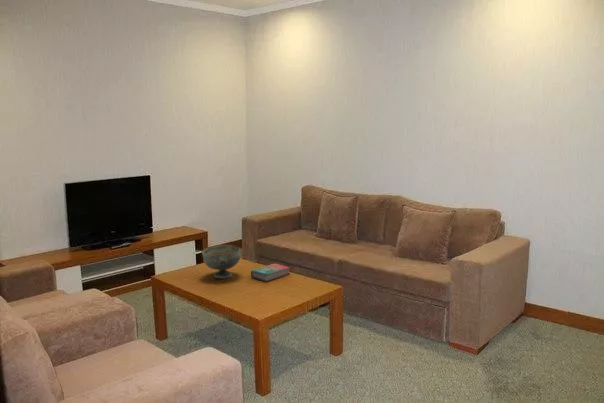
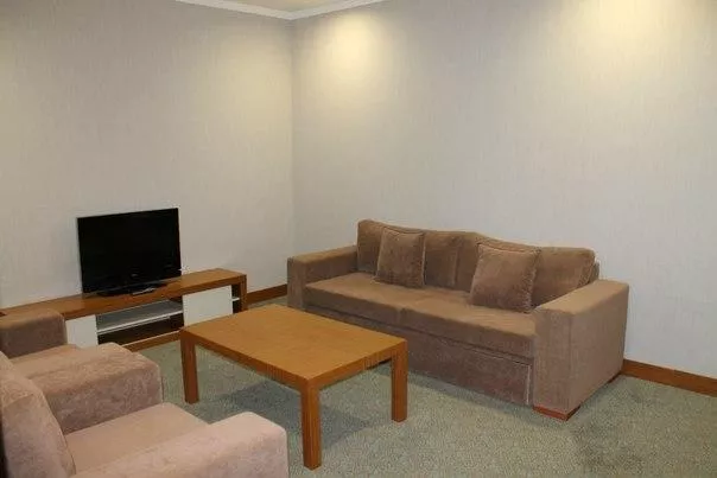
- book [250,263,291,283]
- decorative bowl [201,244,242,279]
